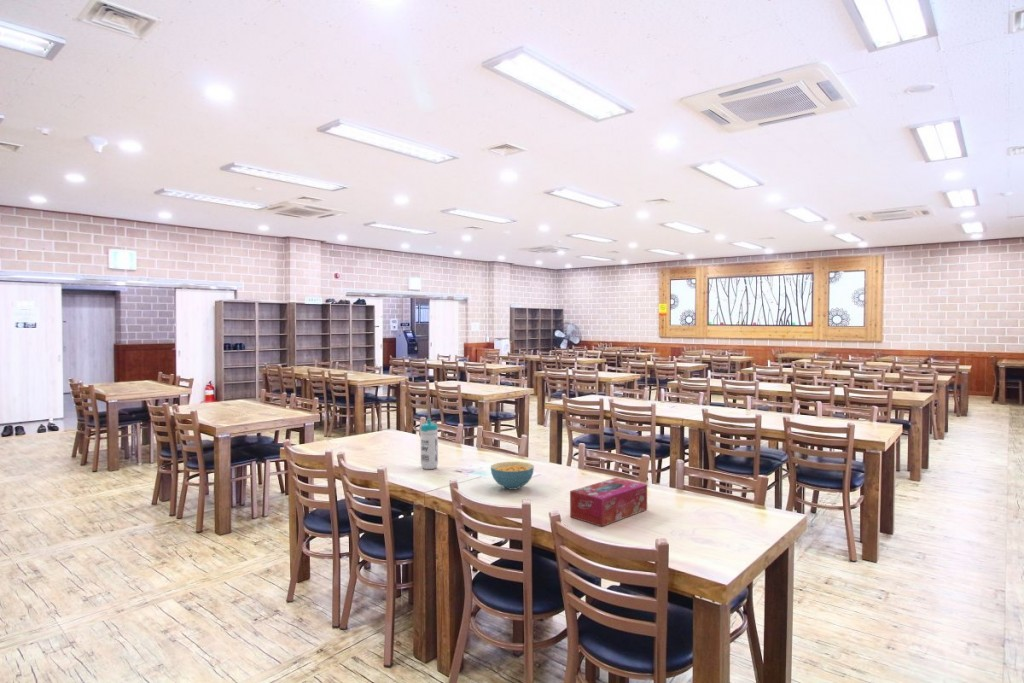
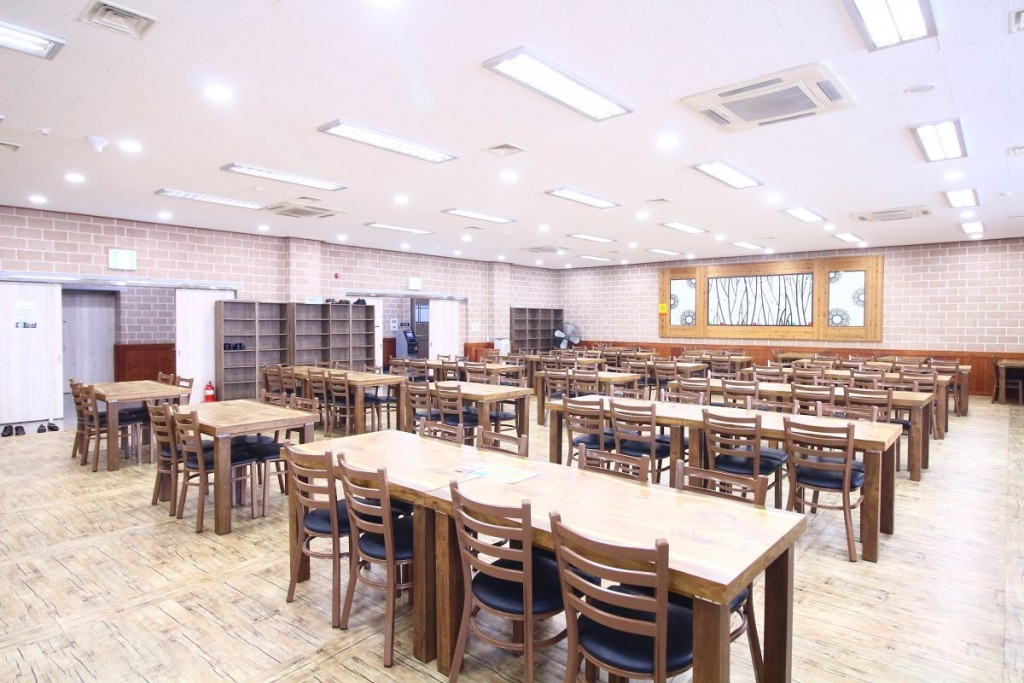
- water bottle [419,418,439,470]
- tissue box [569,477,648,527]
- cereal bowl [490,461,535,491]
